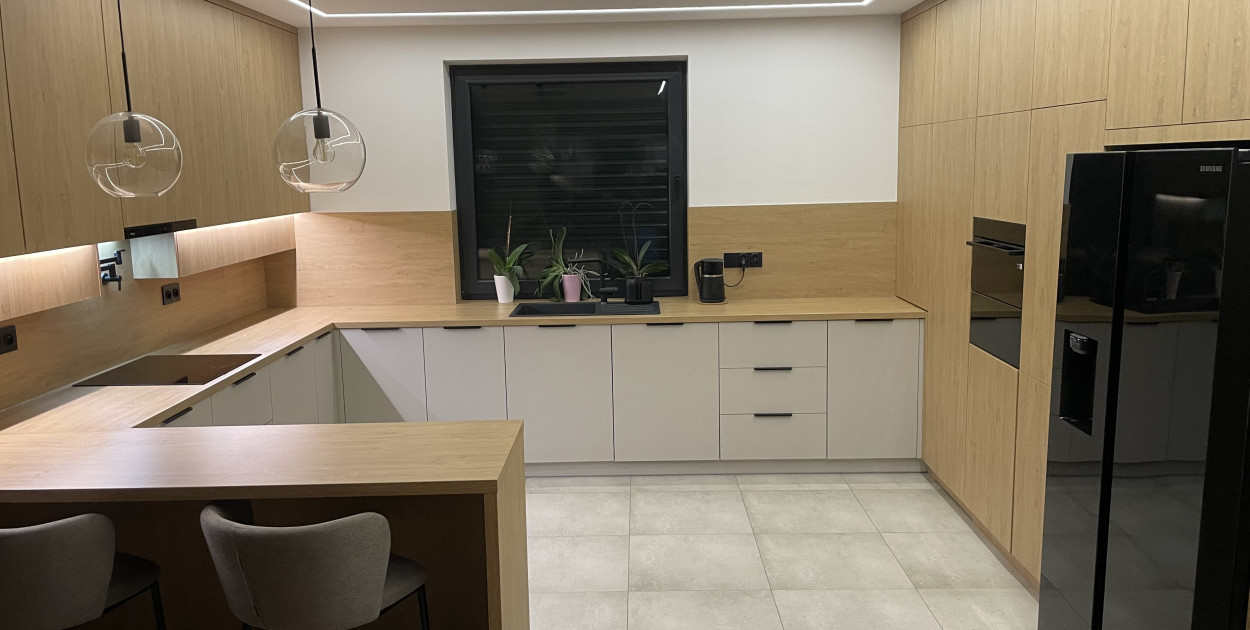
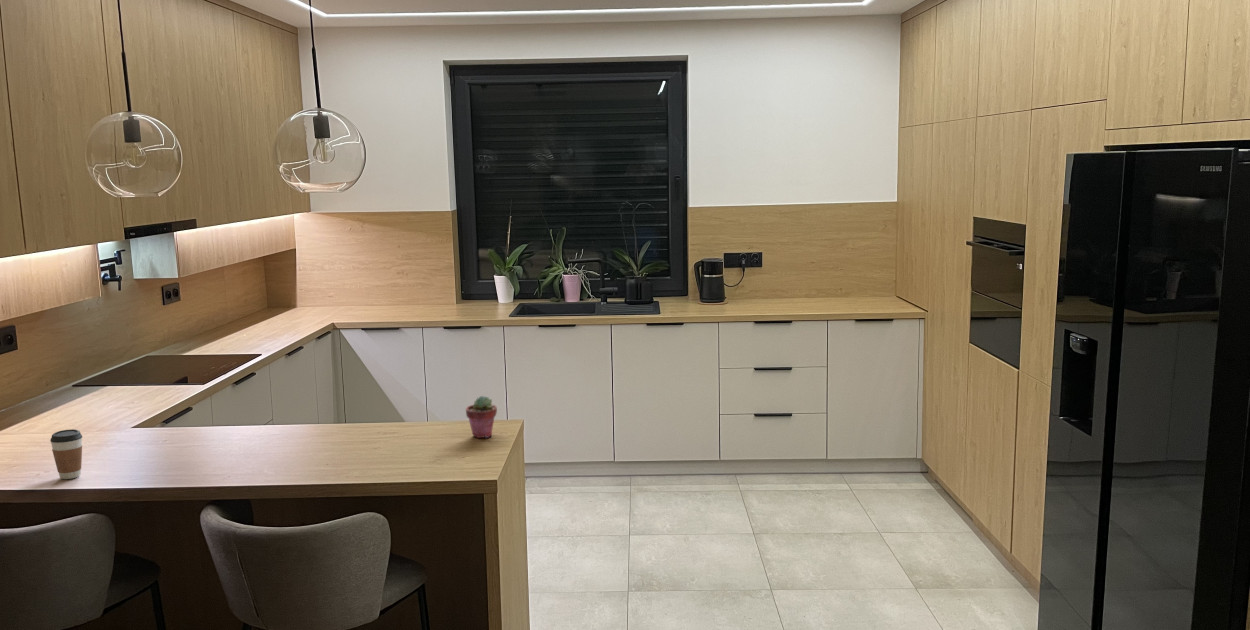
+ coffee cup [49,428,83,480]
+ potted succulent [465,395,498,439]
